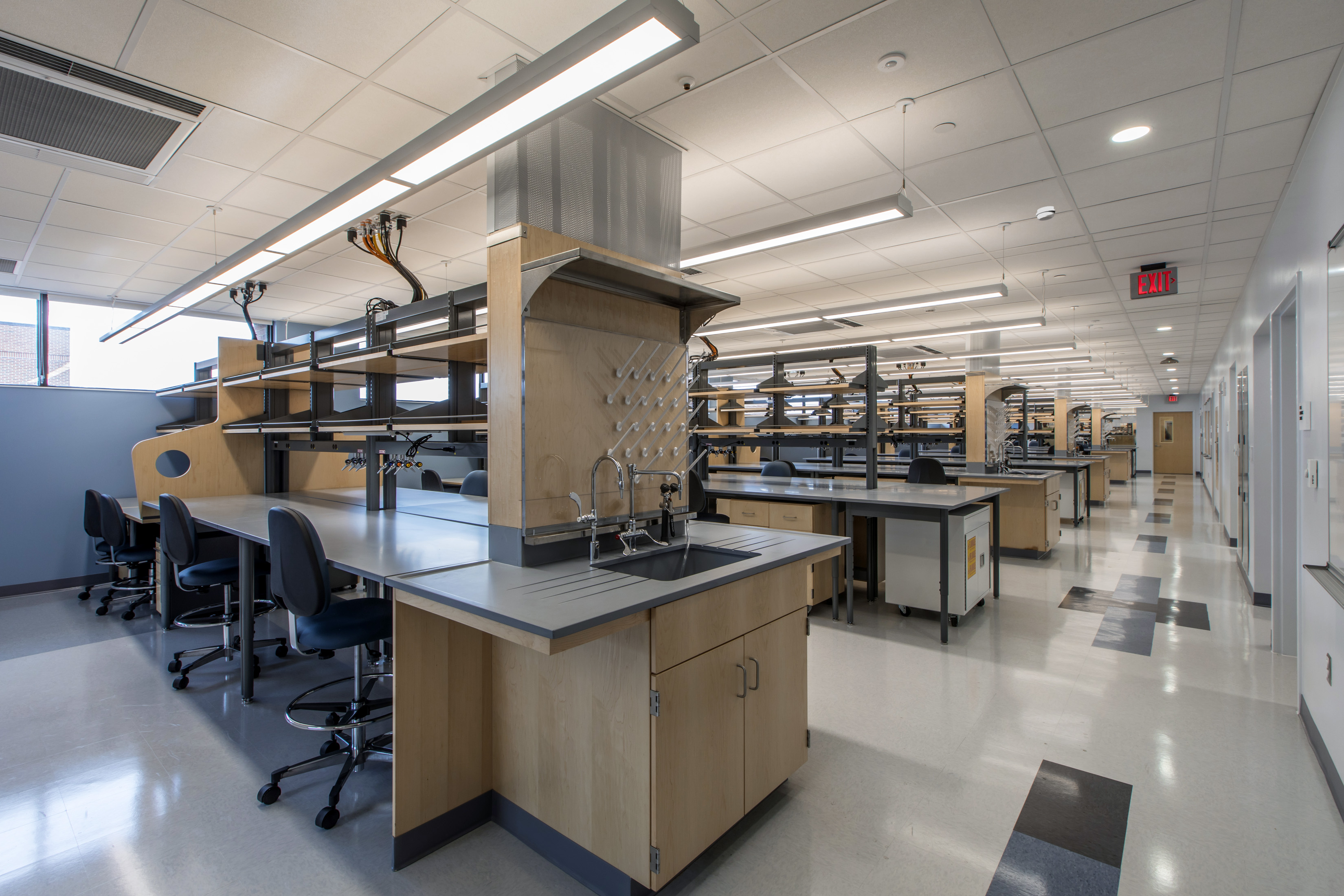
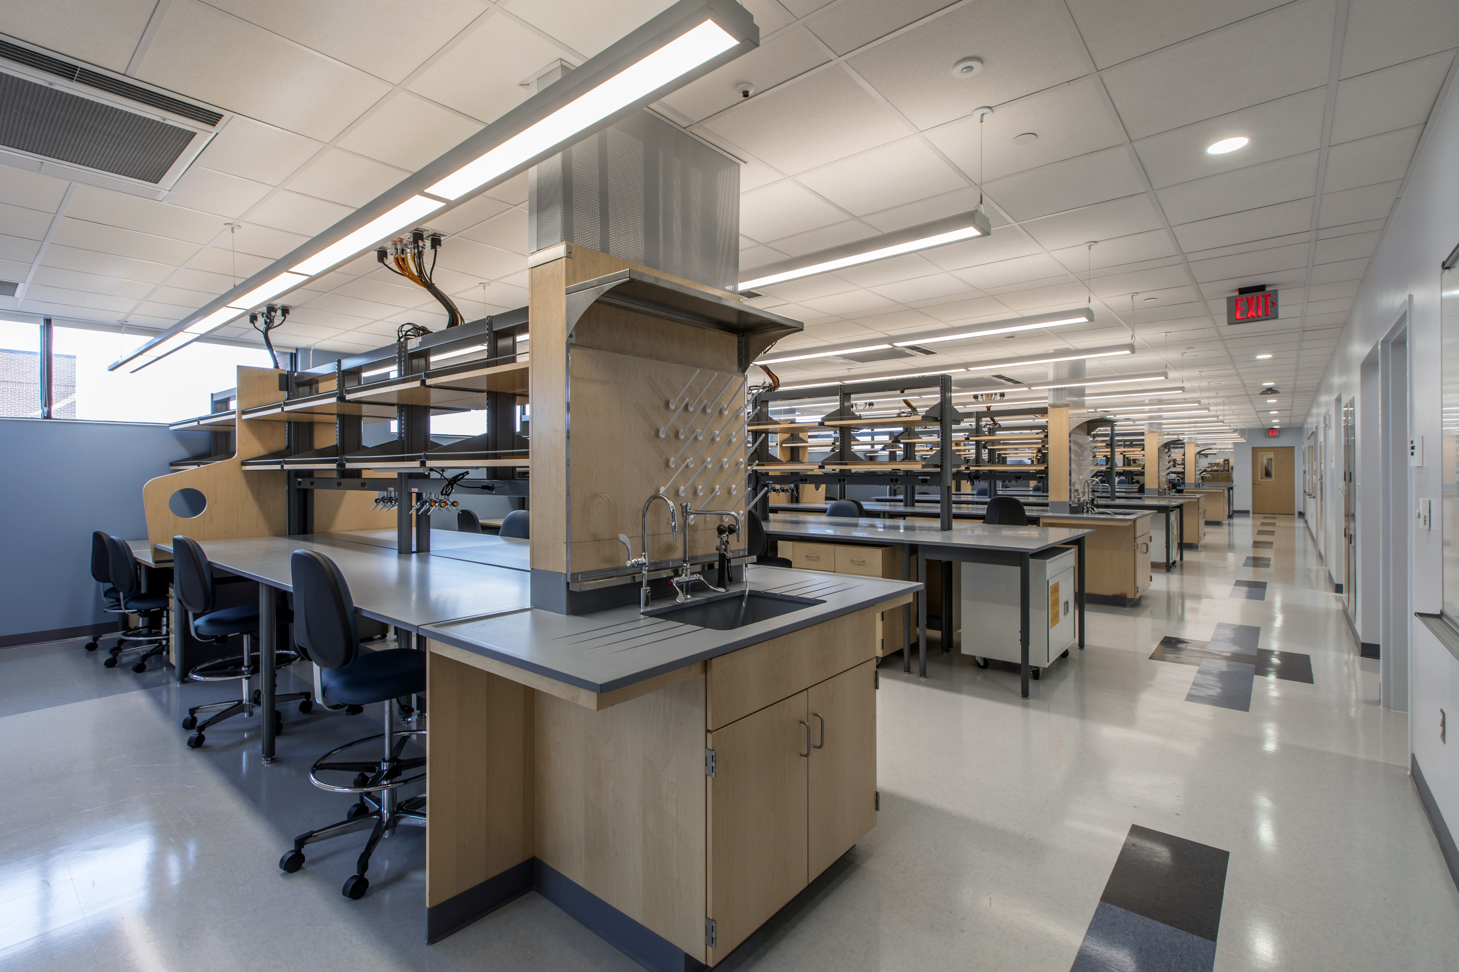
- smoke detector [1036,206,1056,221]
